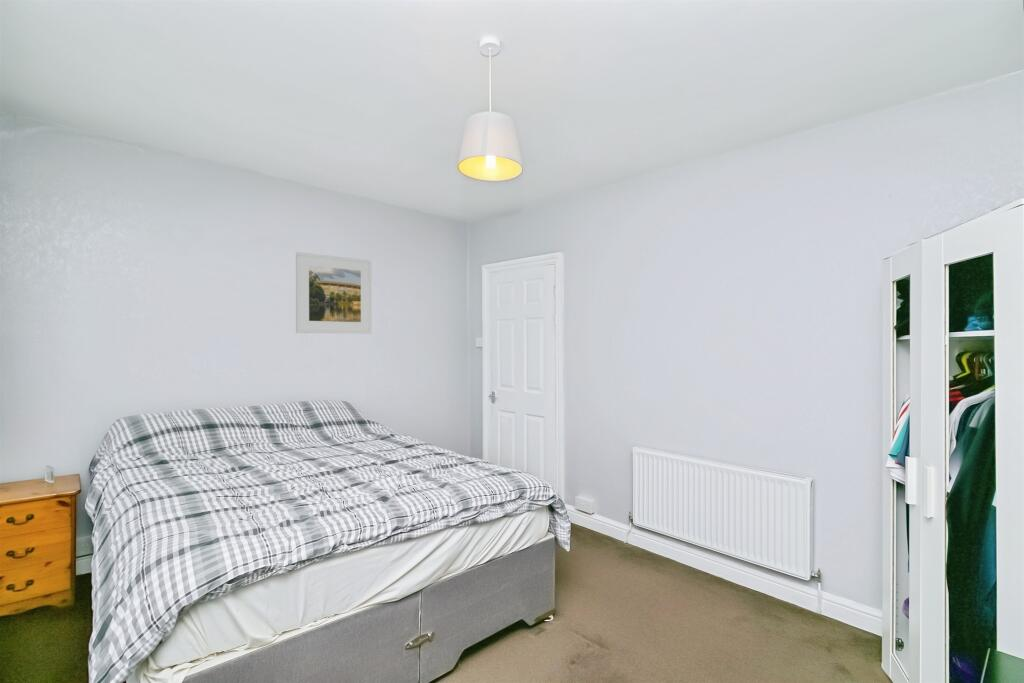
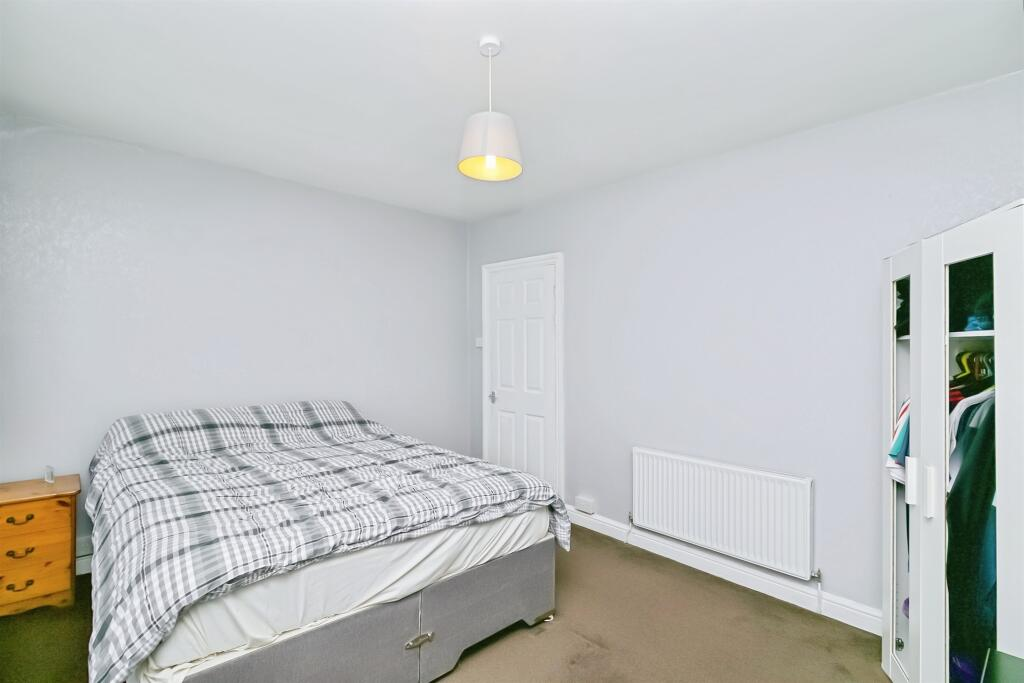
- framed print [295,251,372,335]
